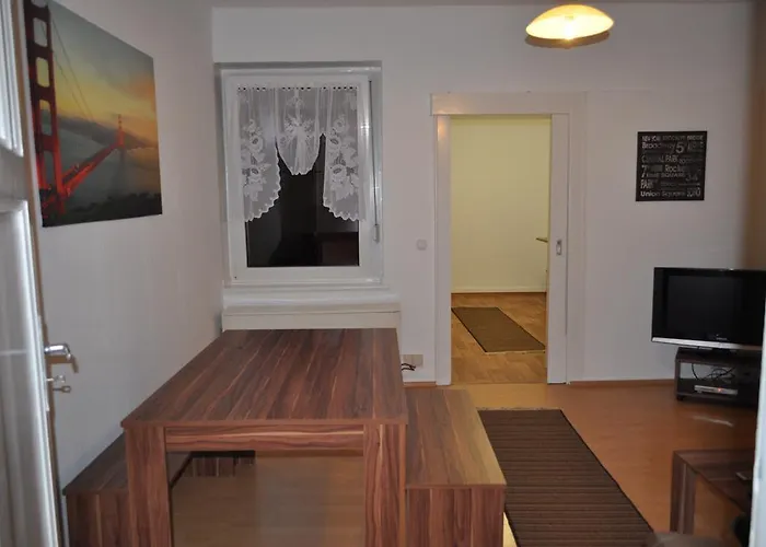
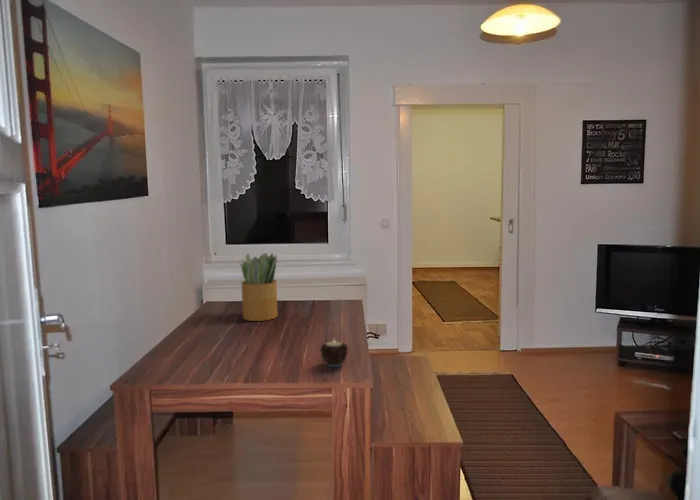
+ potted plant [237,252,279,322]
+ candle [319,338,349,368]
